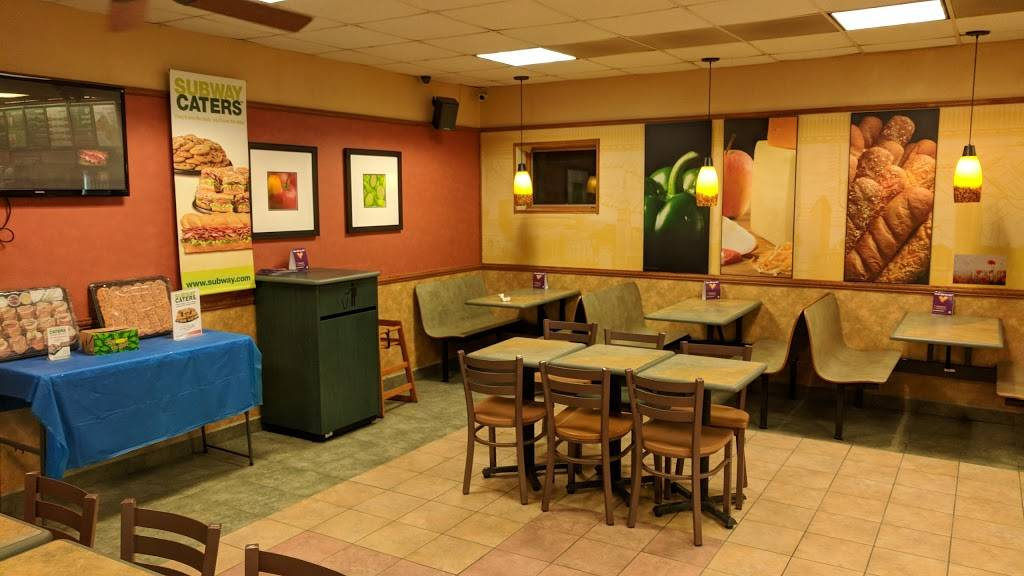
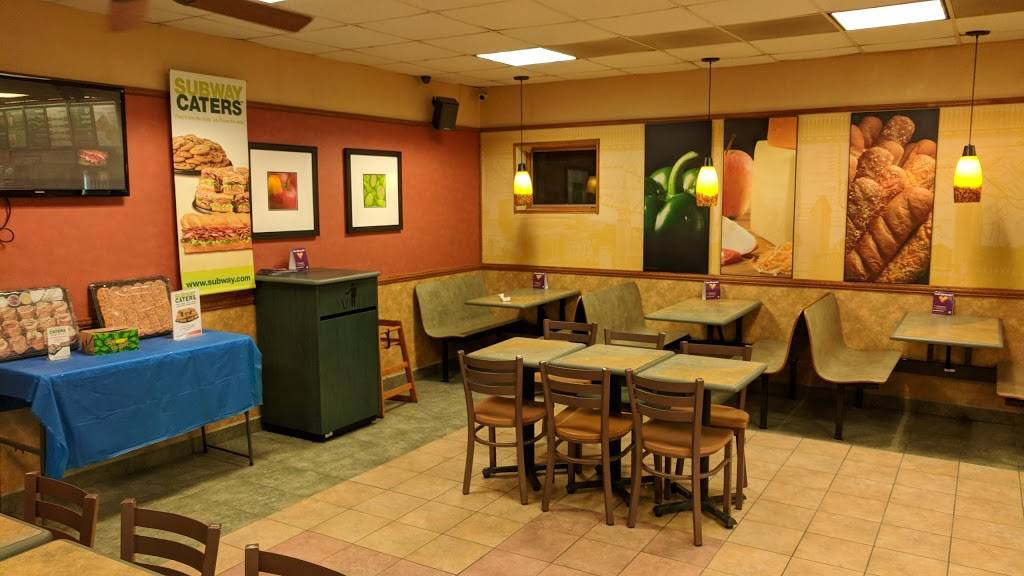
- wall art [952,253,1008,287]
